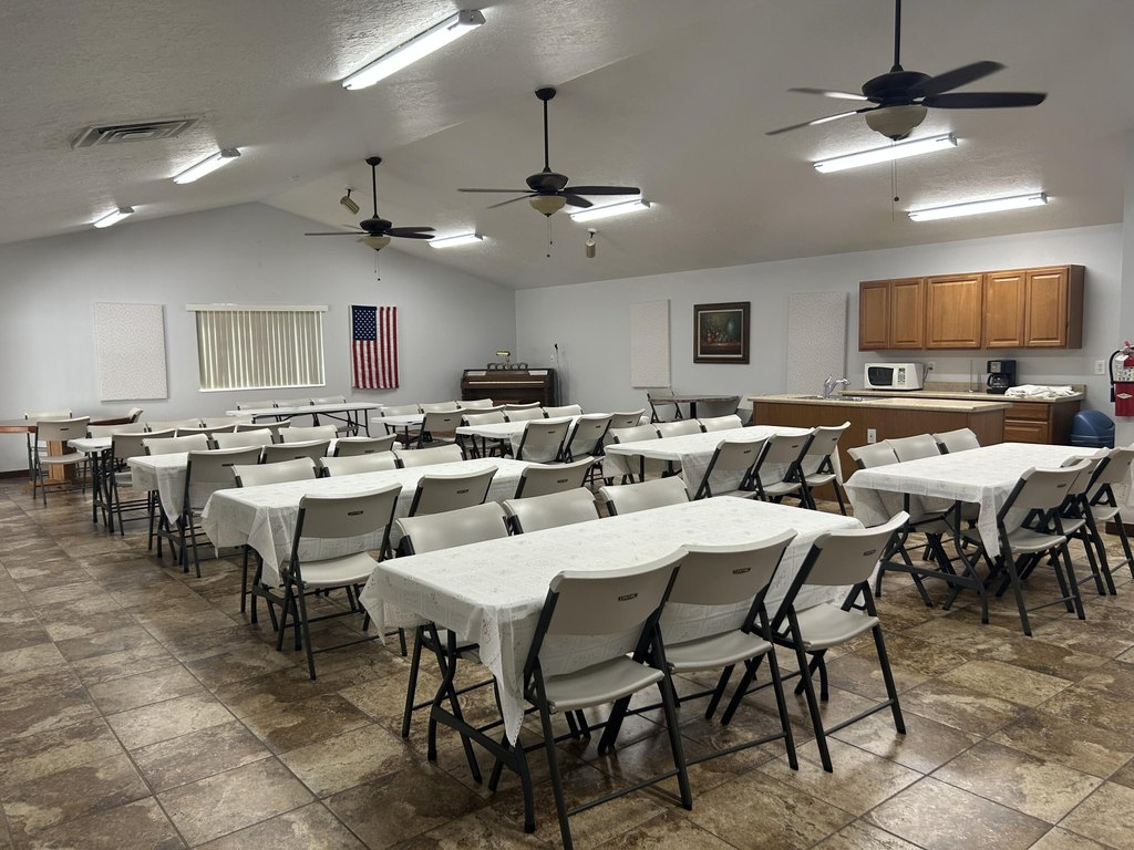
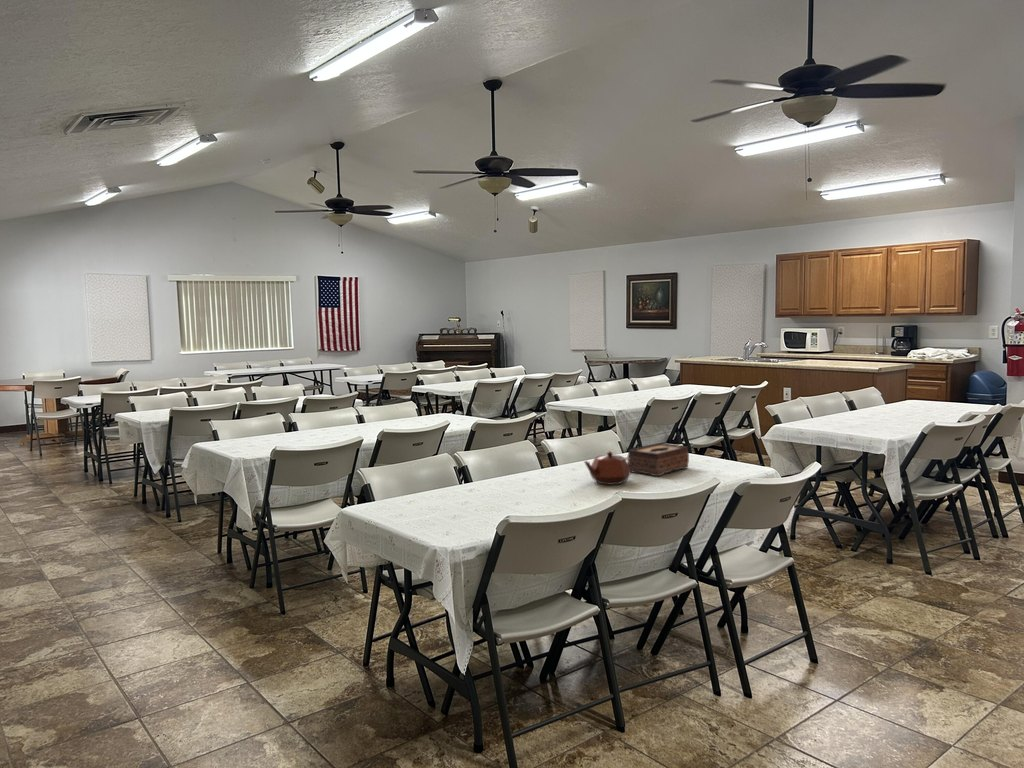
+ teapot [583,450,633,486]
+ tissue box [627,443,690,477]
